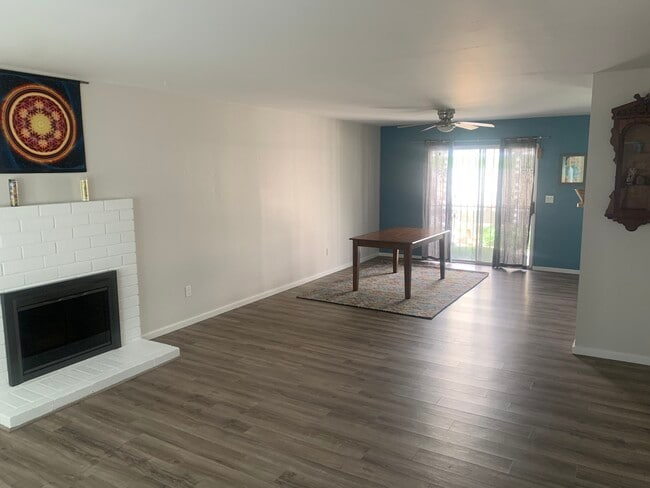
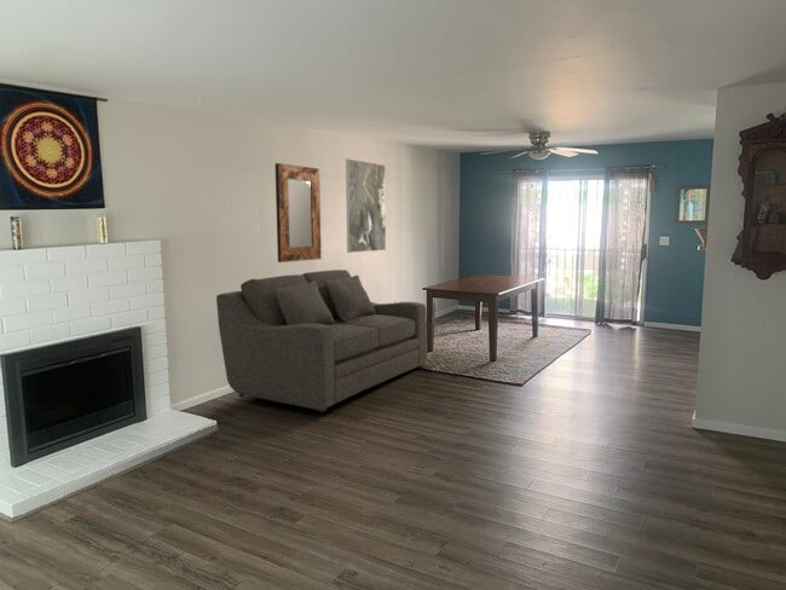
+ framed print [345,157,387,254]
+ sofa [215,268,428,413]
+ home mirror [274,162,322,264]
